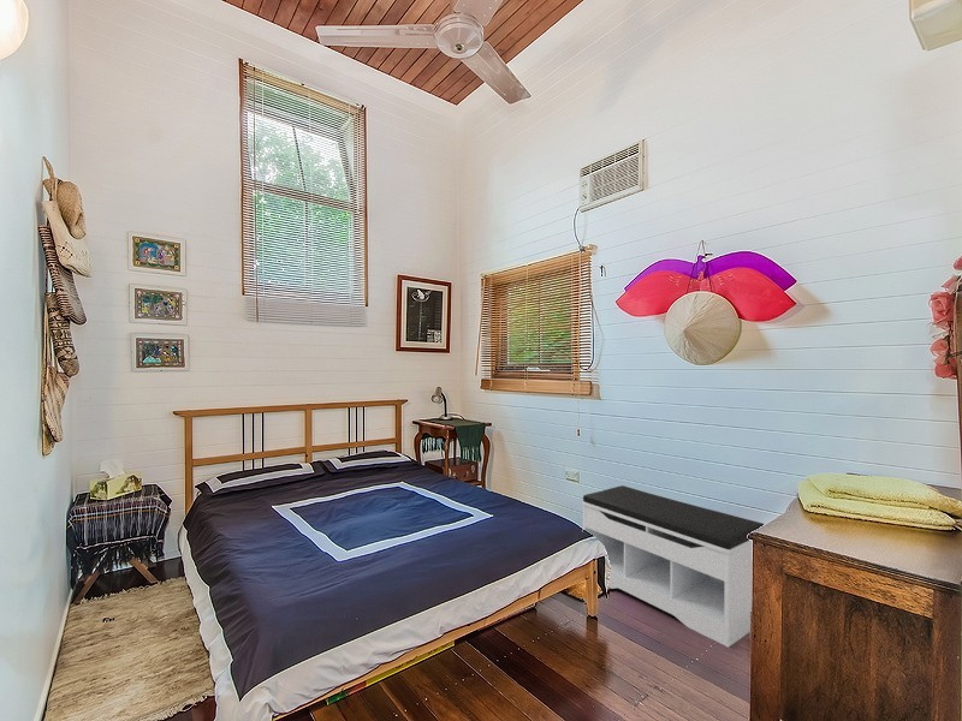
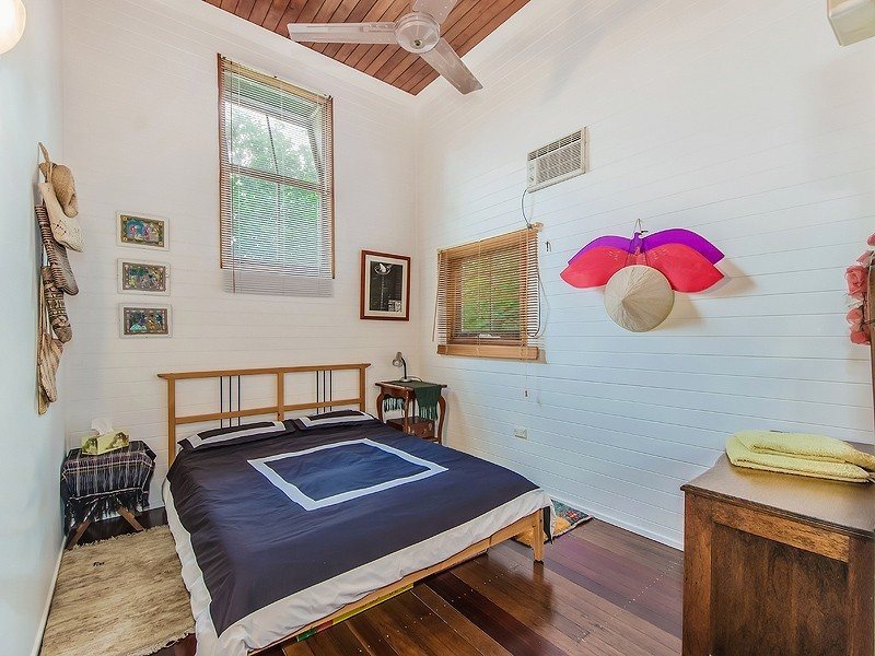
- bench [581,484,765,649]
